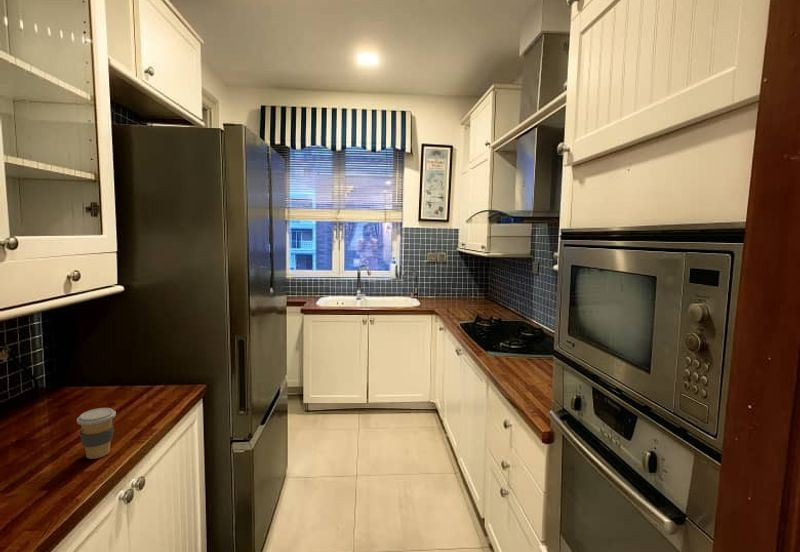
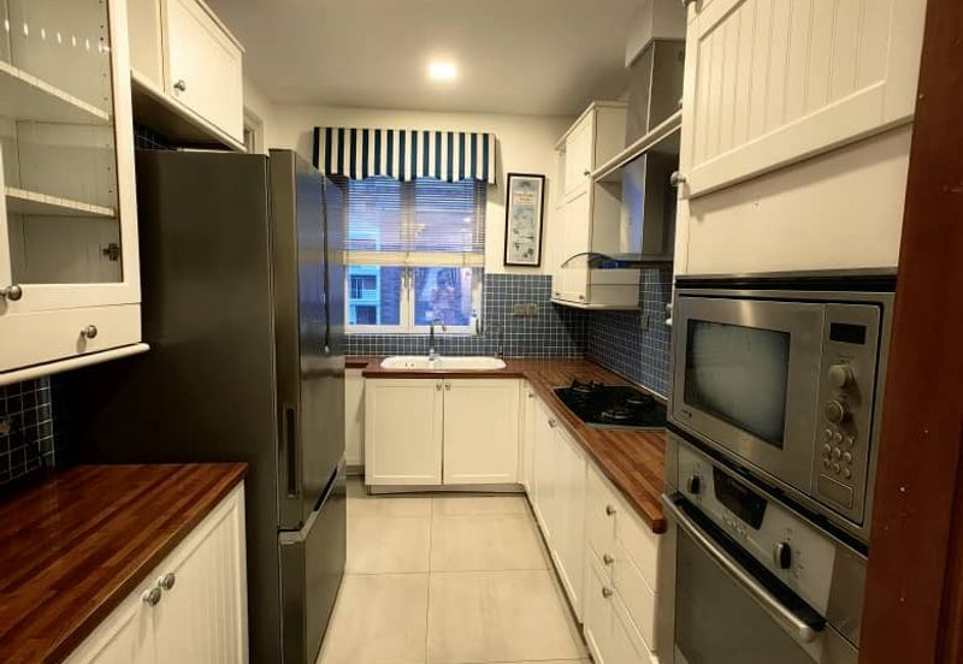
- coffee cup [76,407,117,460]
